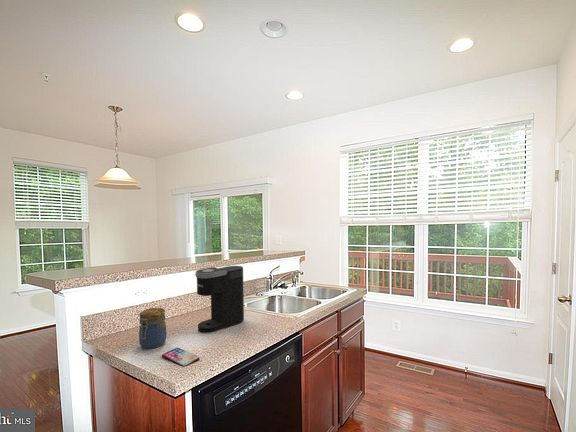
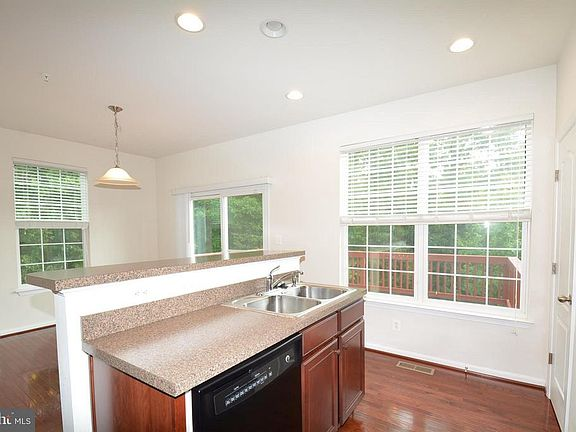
- jar [138,307,168,350]
- smartphone [161,347,201,368]
- coffee maker [194,265,245,334]
